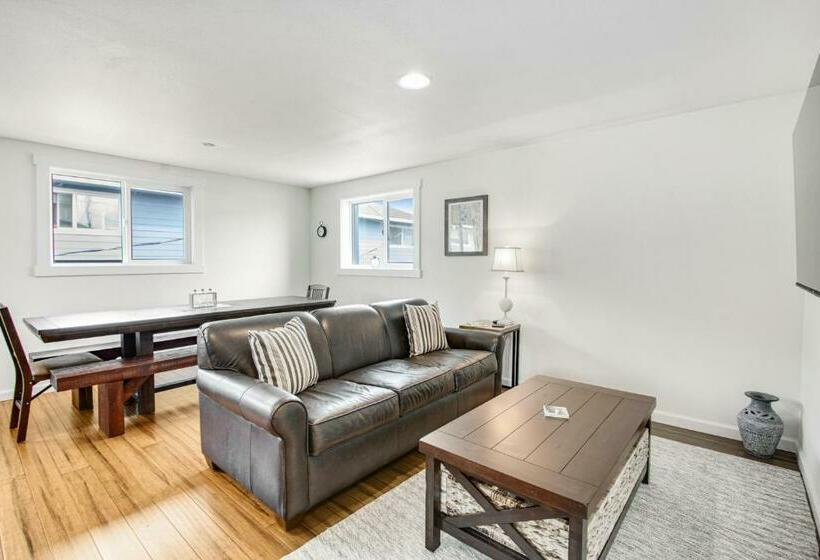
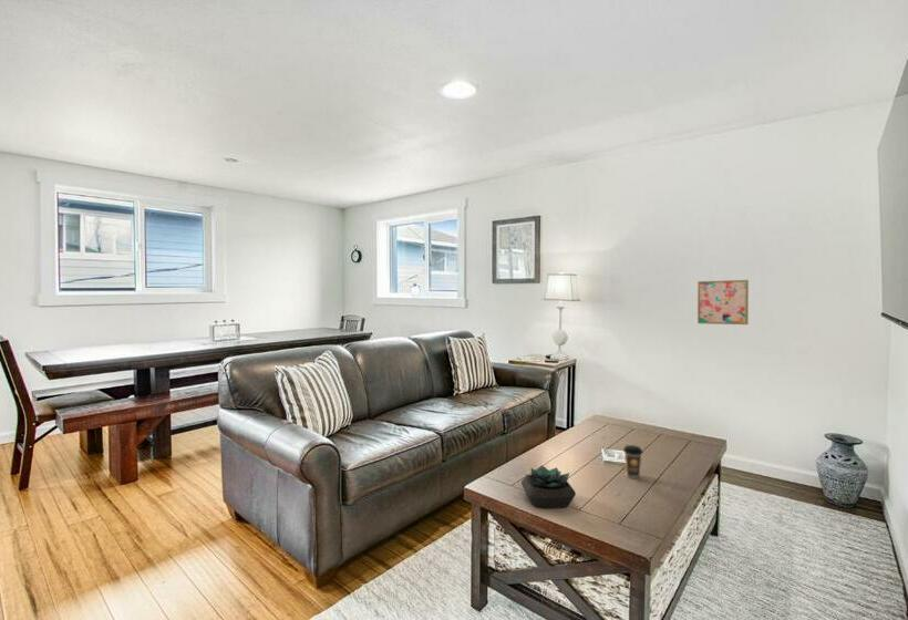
+ wall art [697,279,750,326]
+ succulent plant [520,465,577,509]
+ coffee cup [622,444,643,479]
